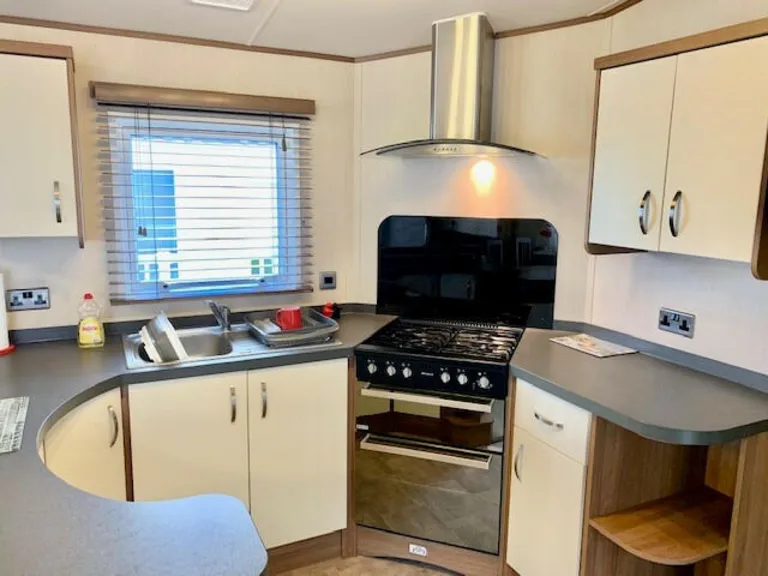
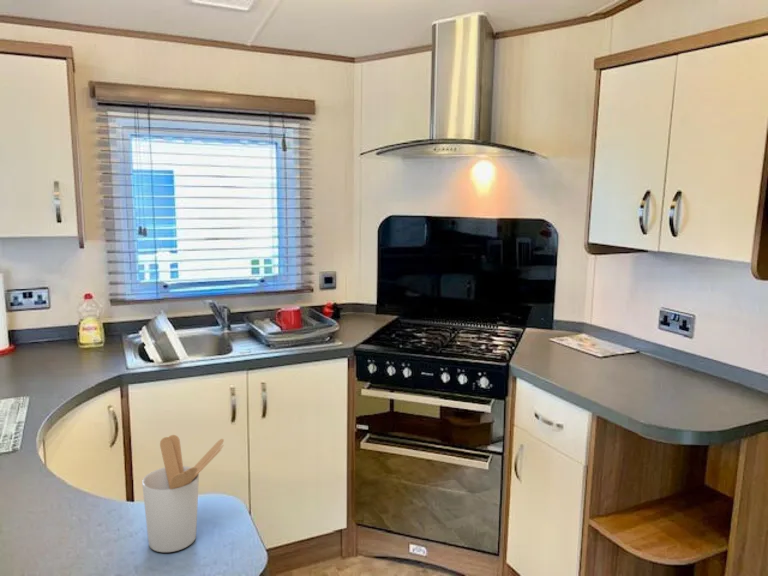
+ utensil holder [141,434,225,553]
